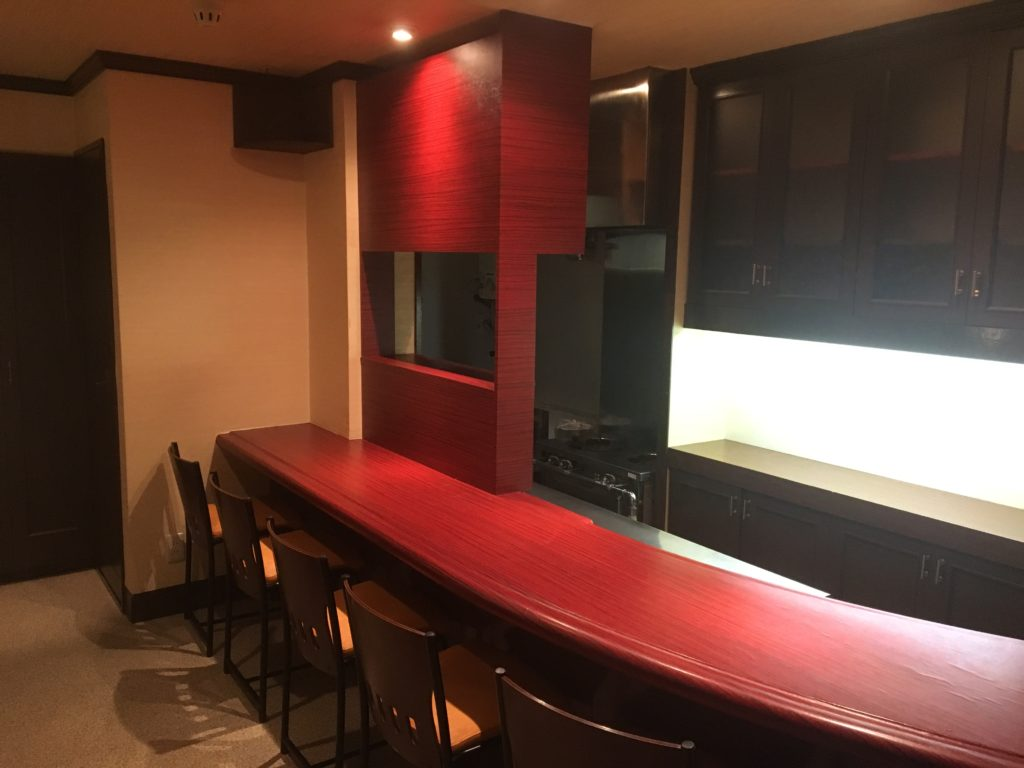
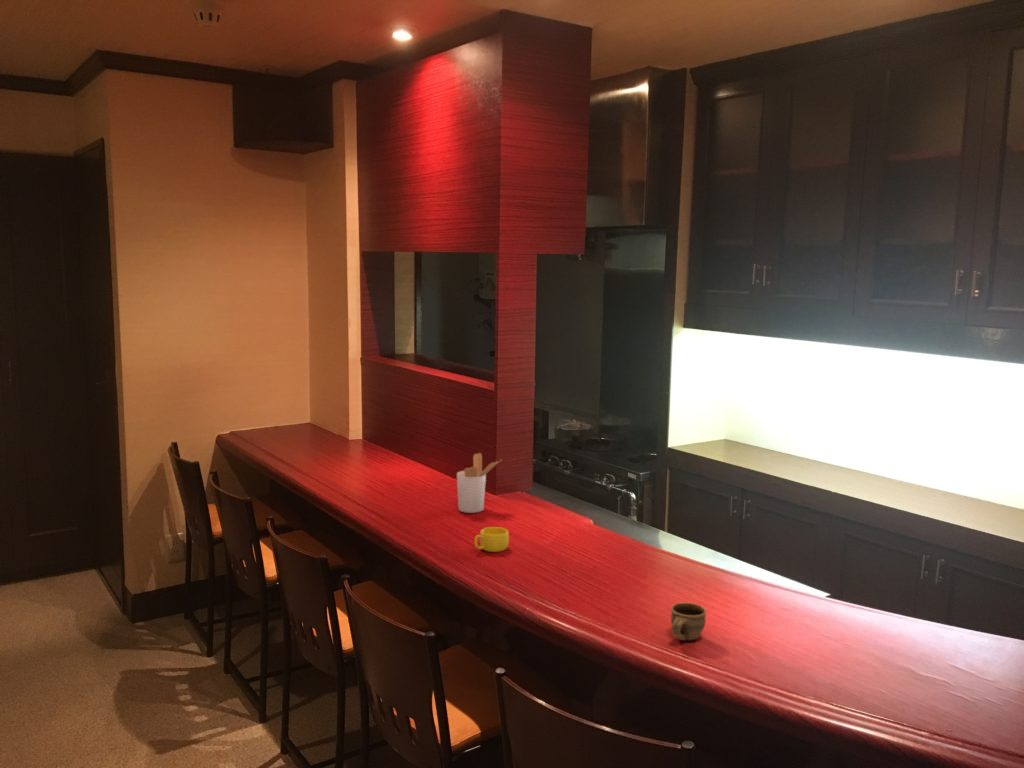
+ cup [670,602,707,642]
+ cup [473,526,510,553]
+ utensil holder [456,452,502,514]
